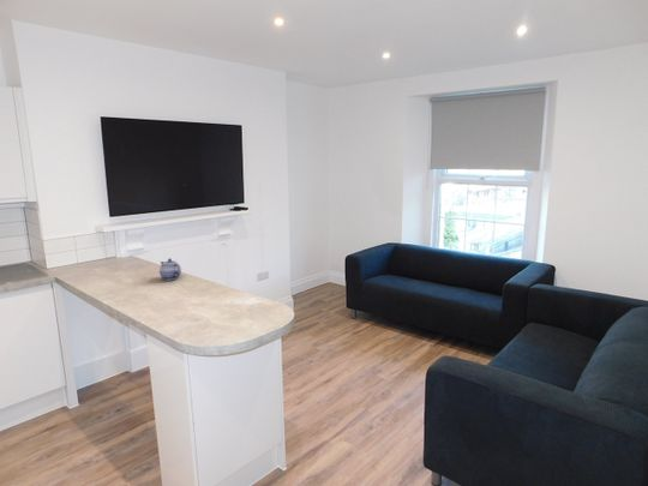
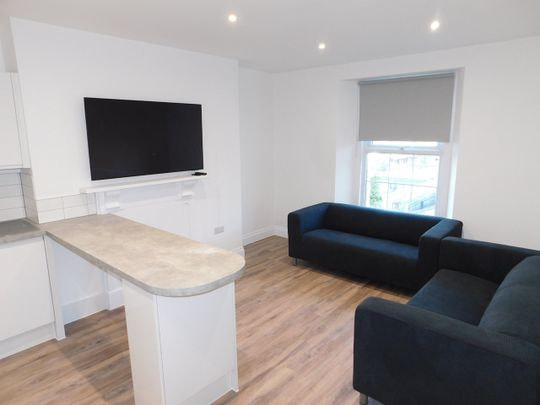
- teapot [158,258,182,281]
